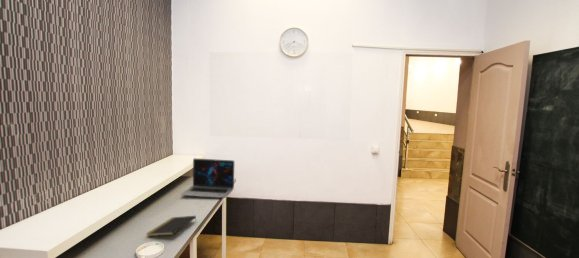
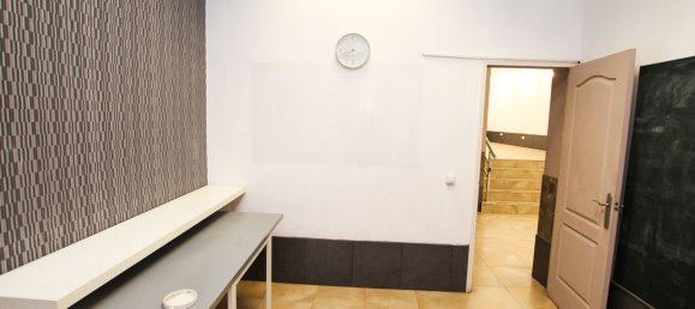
- laptop [180,157,235,199]
- notepad [146,215,197,237]
